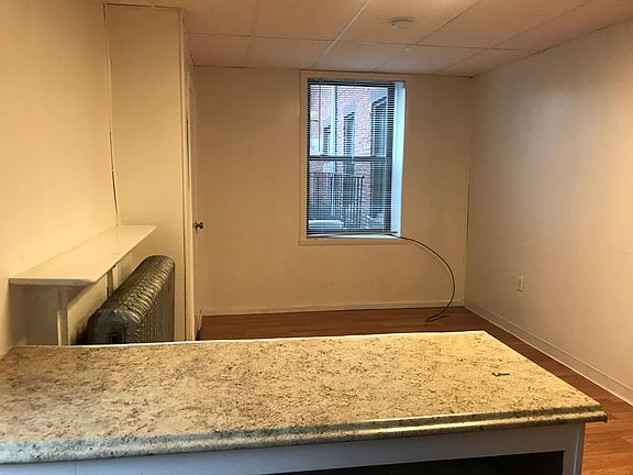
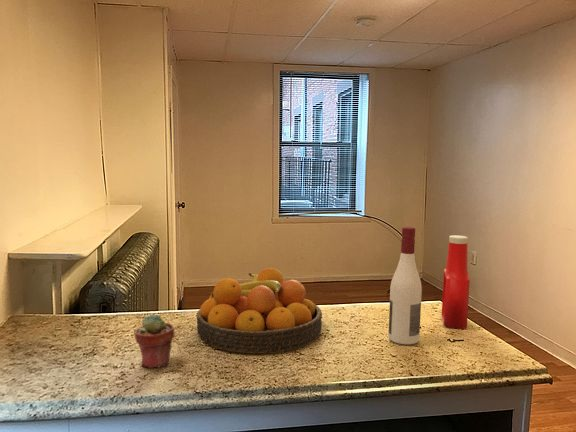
+ alcohol [387,226,423,346]
+ soap bottle [441,234,471,330]
+ fruit bowl [196,267,323,354]
+ potted succulent [133,313,175,369]
